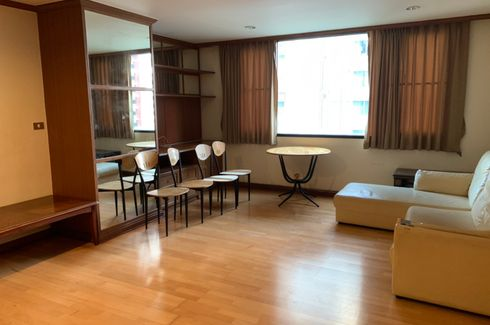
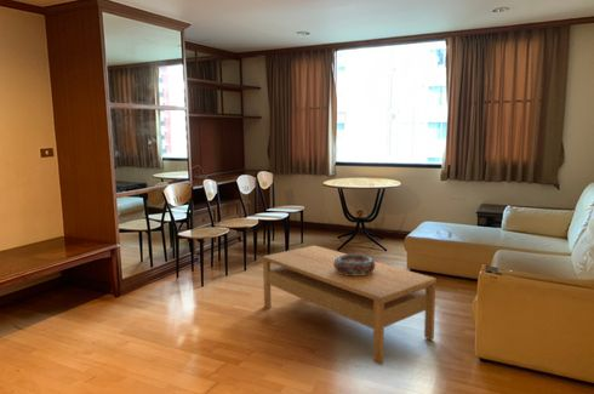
+ coffee table [262,244,438,366]
+ decorative bowl [333,253,376,275]
